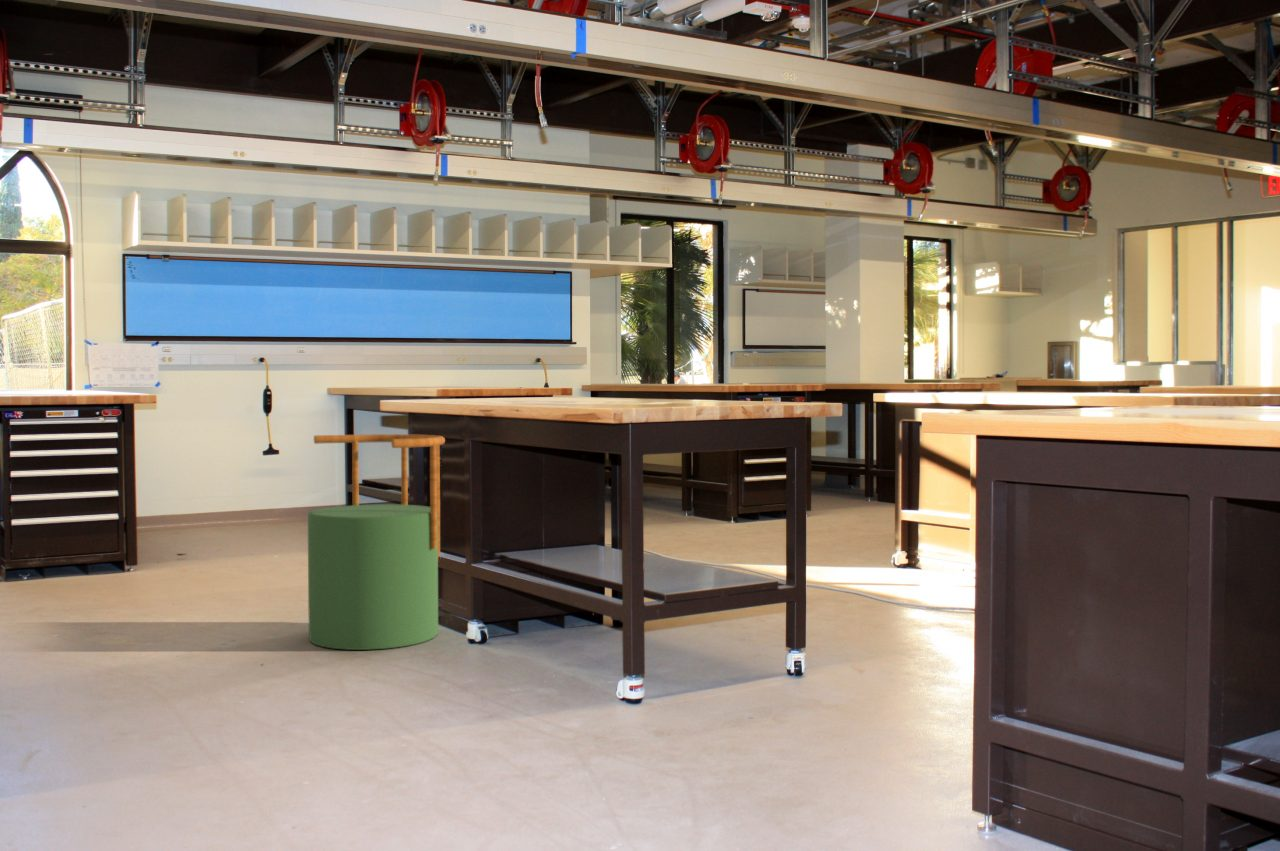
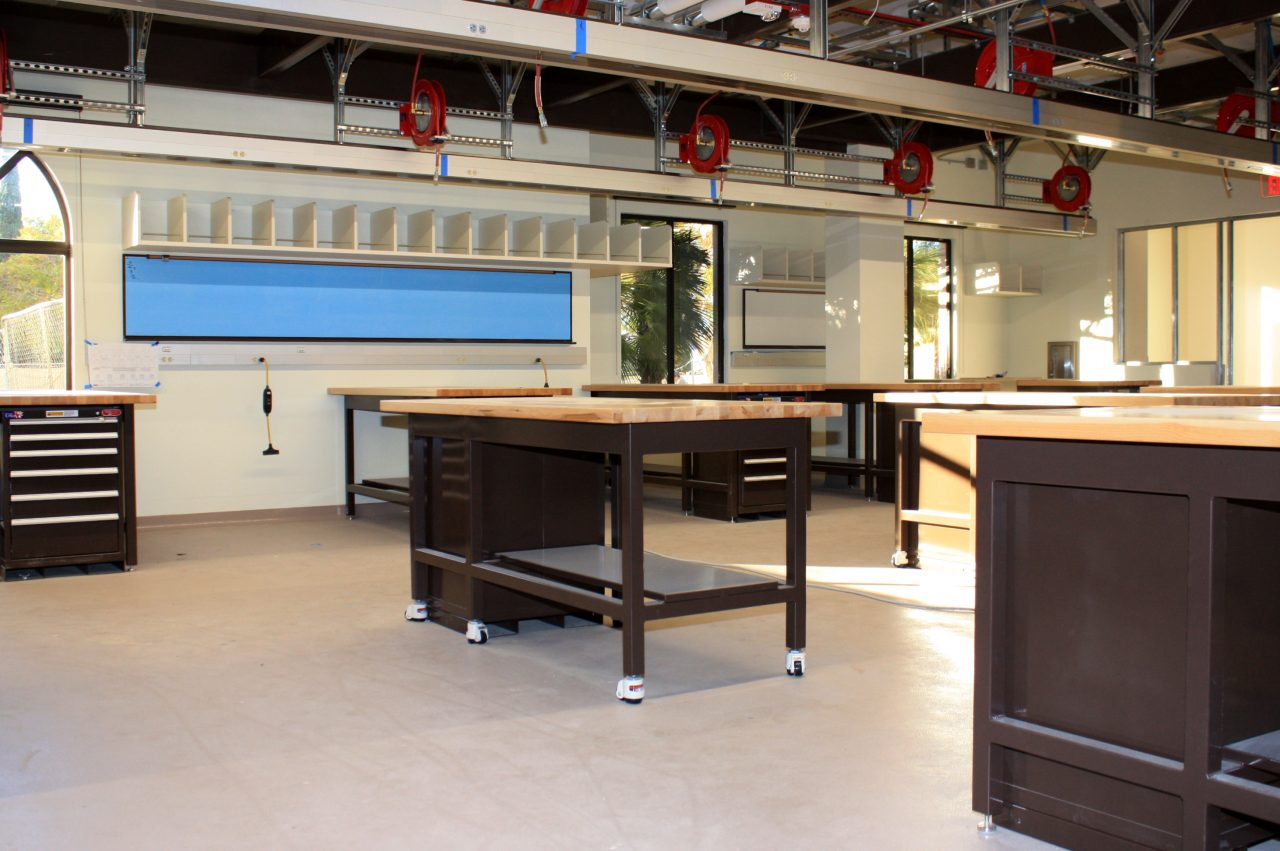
- stool [307,433,446,651]
